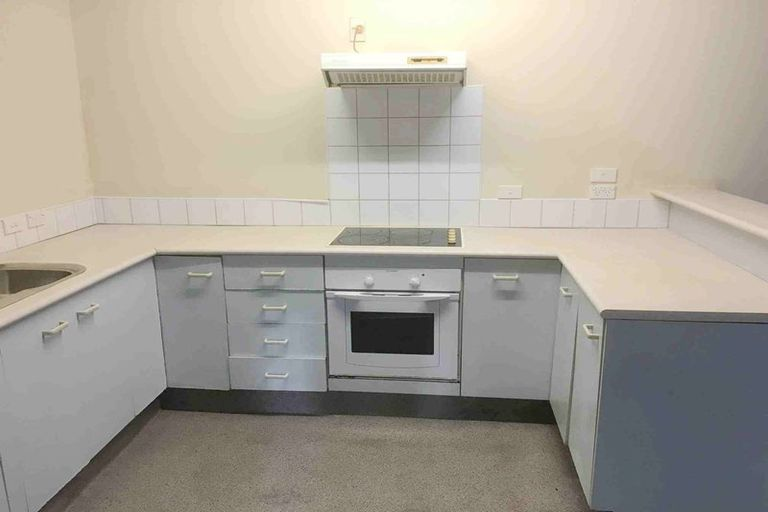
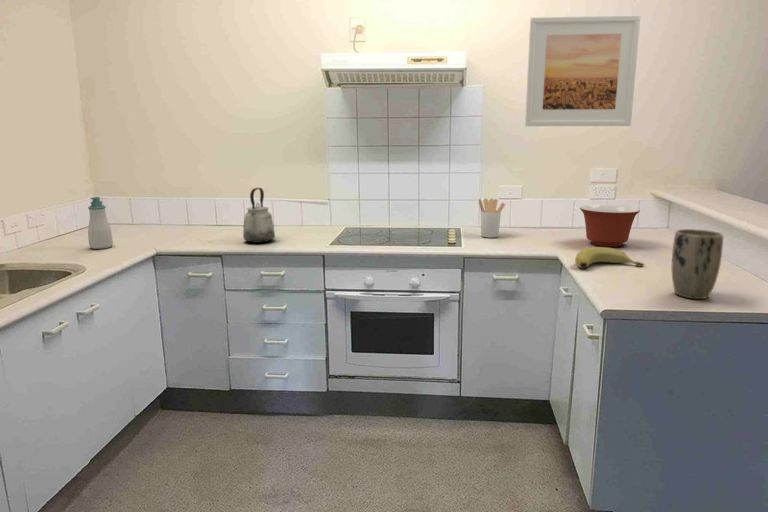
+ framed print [524,14,642,127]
+ soap bottle [87,196,114,250]
+ plant pot [671,228,724,300]
+ utensil holder [478,197,506,239]
+ mixing bowl [579,204,641,247]
+ banana [574,246,645,269]
+ kettle [242,187,276,244]
